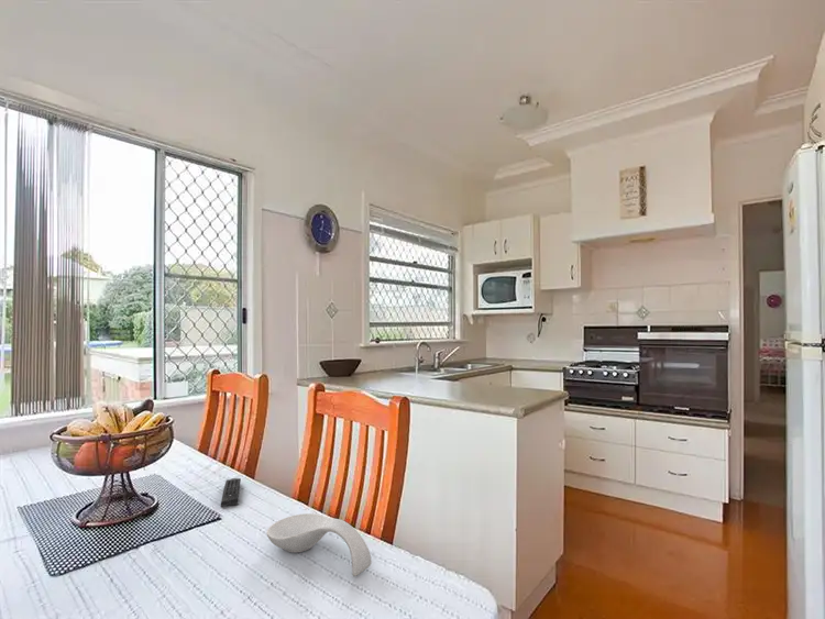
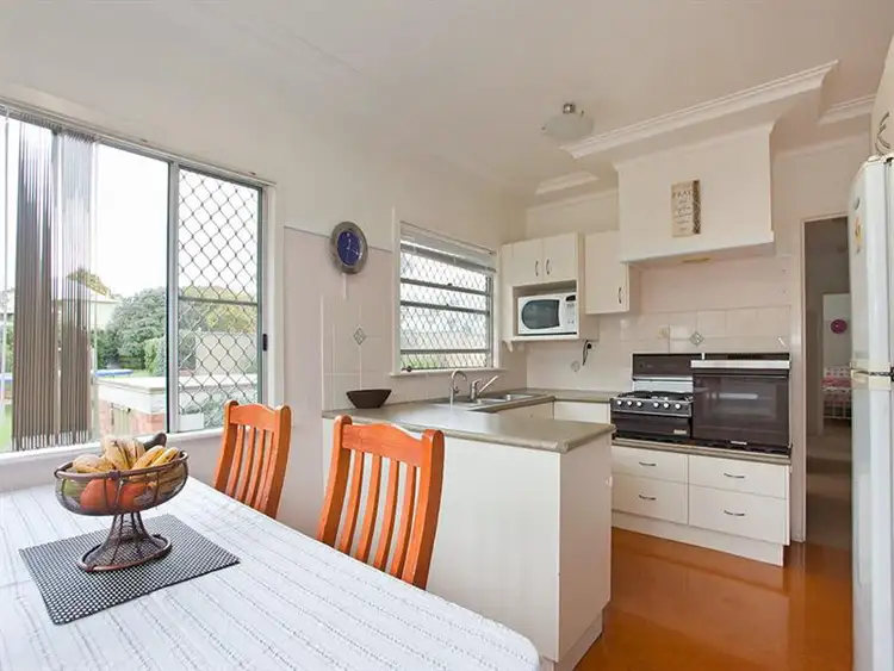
- spoon rest [265,512,373,577]
- remote control [220,477,242,508]
